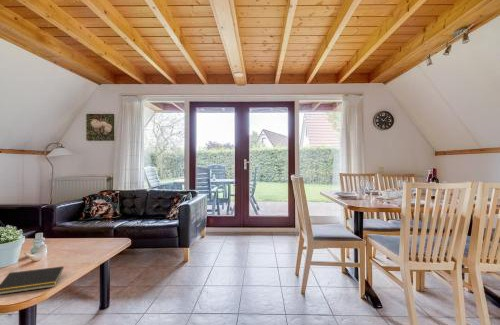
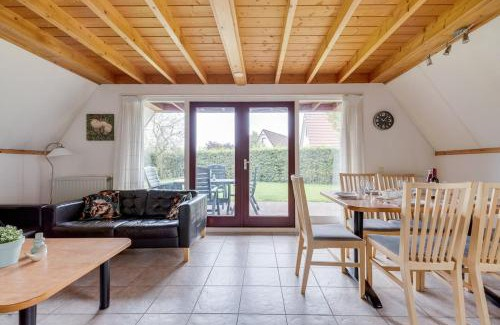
- notepad [0,265,64,295]
